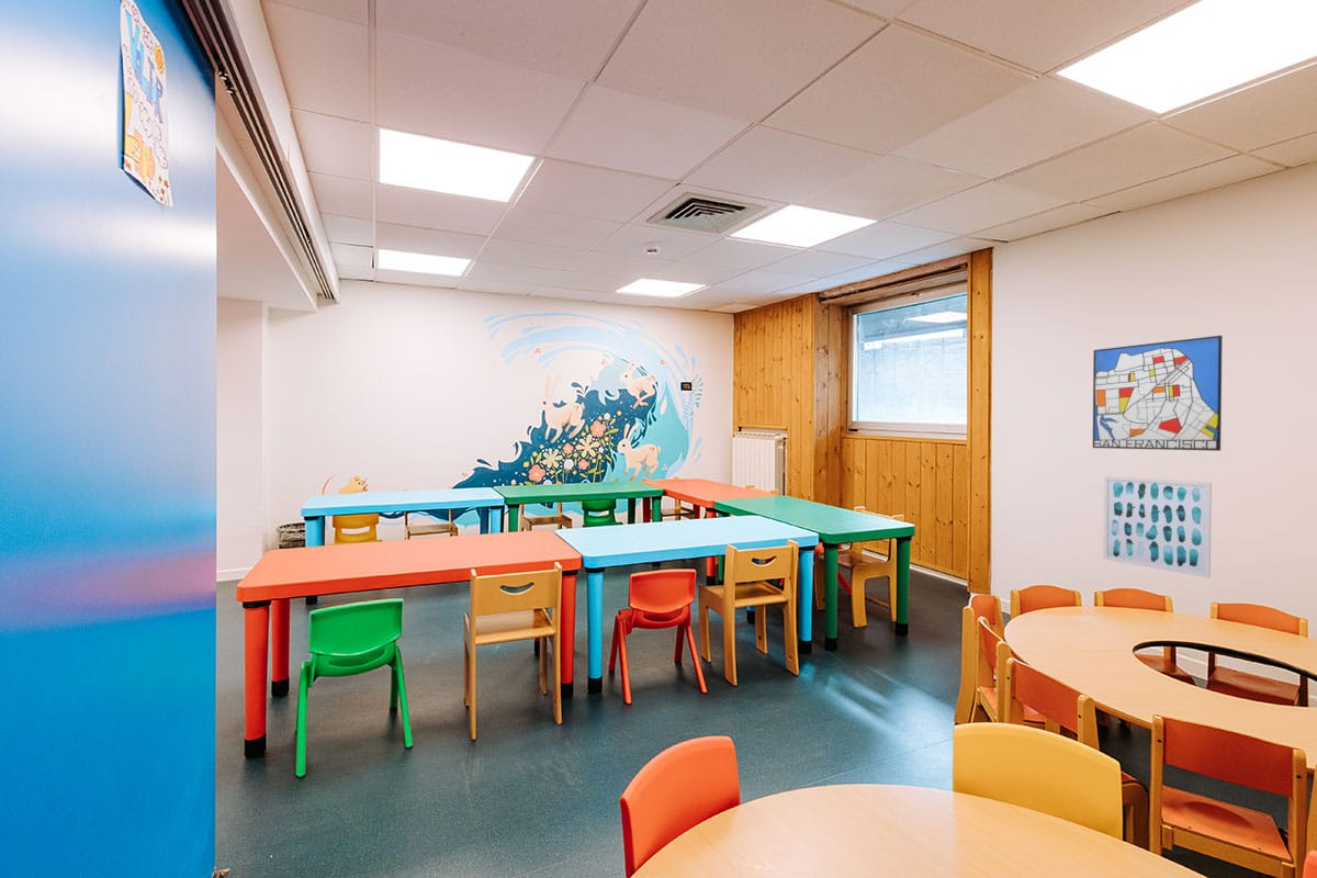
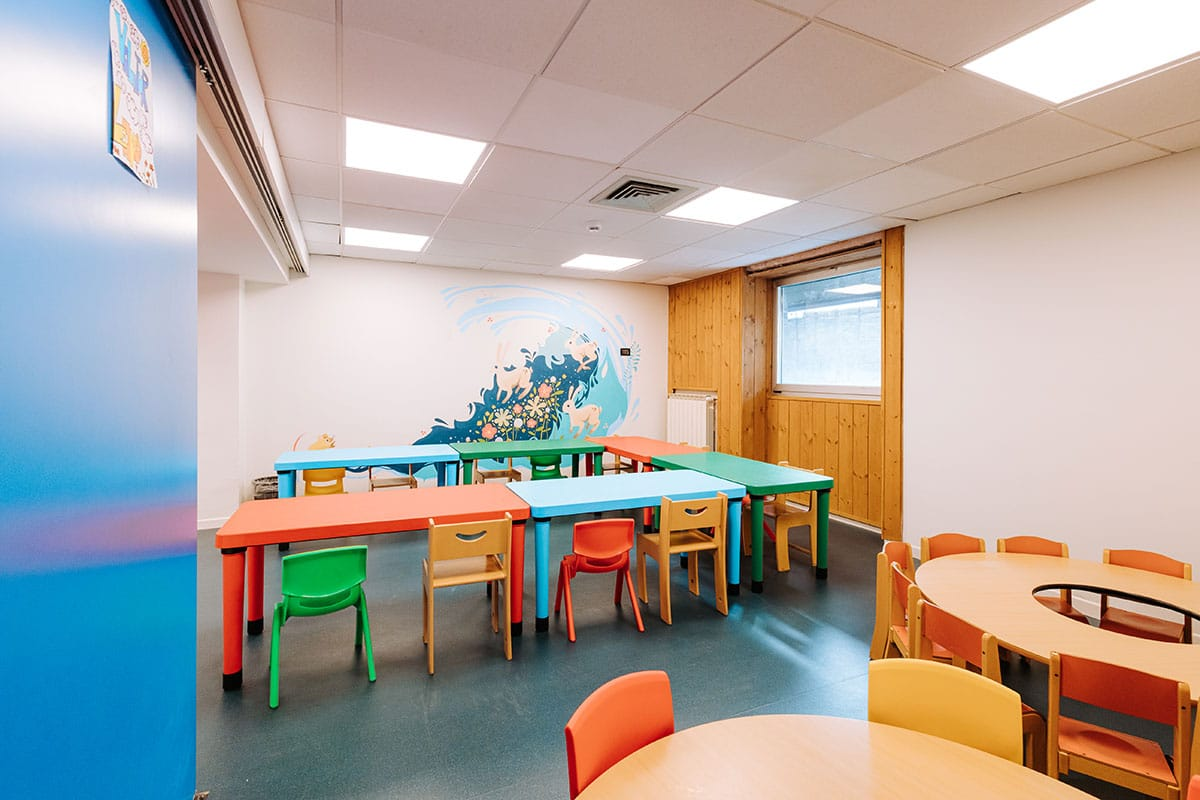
- wall art [1102,475,1213,578]
- wall art [1092,335,1224,452]
